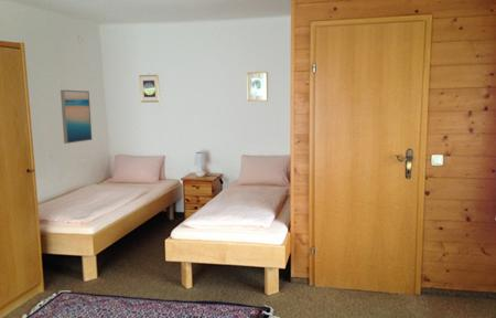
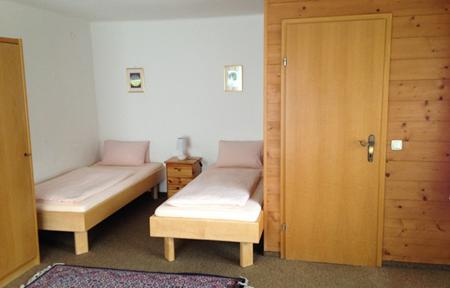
- wall art [60,88,93,145]
